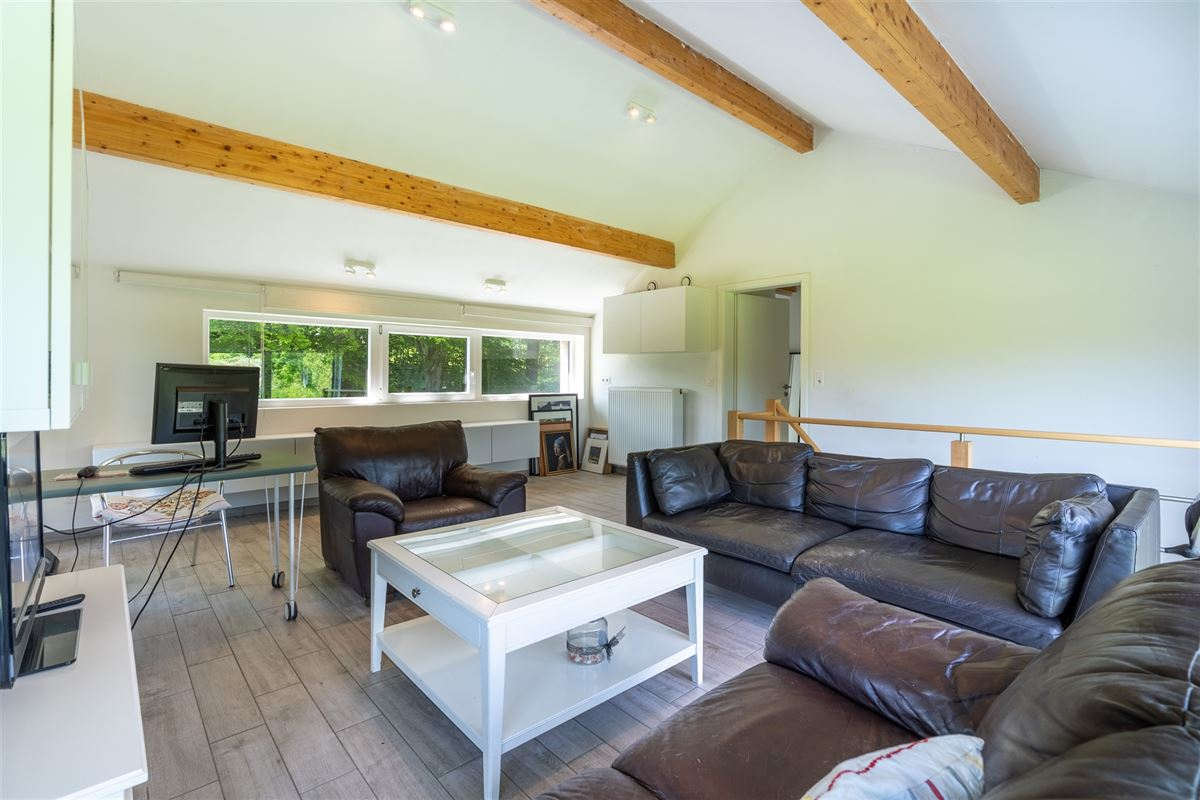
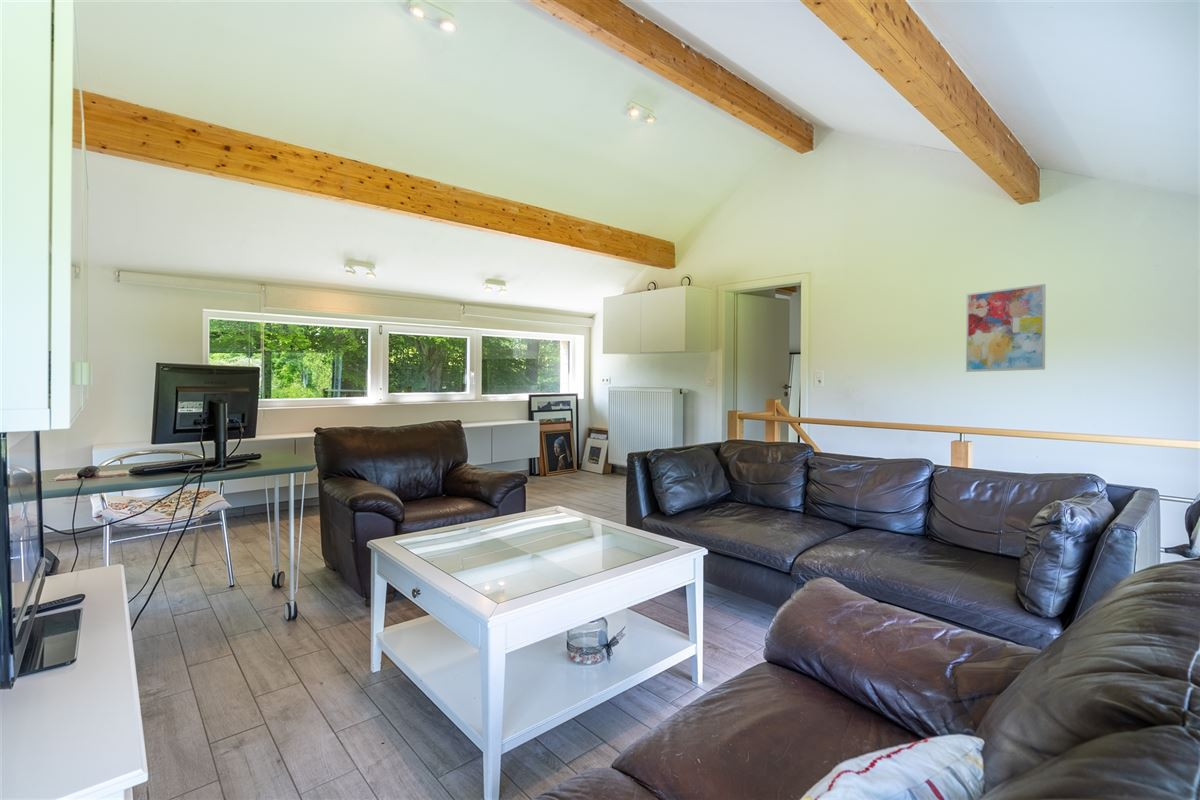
+ wall art [965,283,1047,373]
